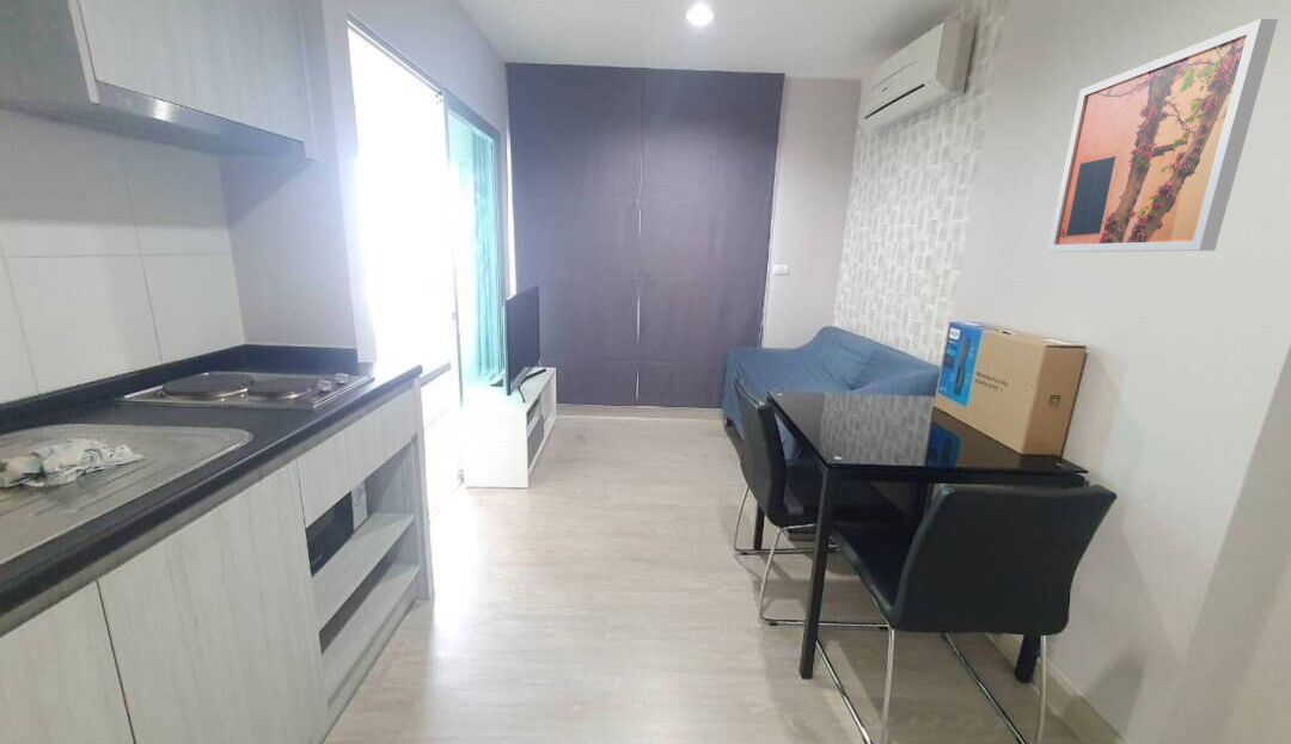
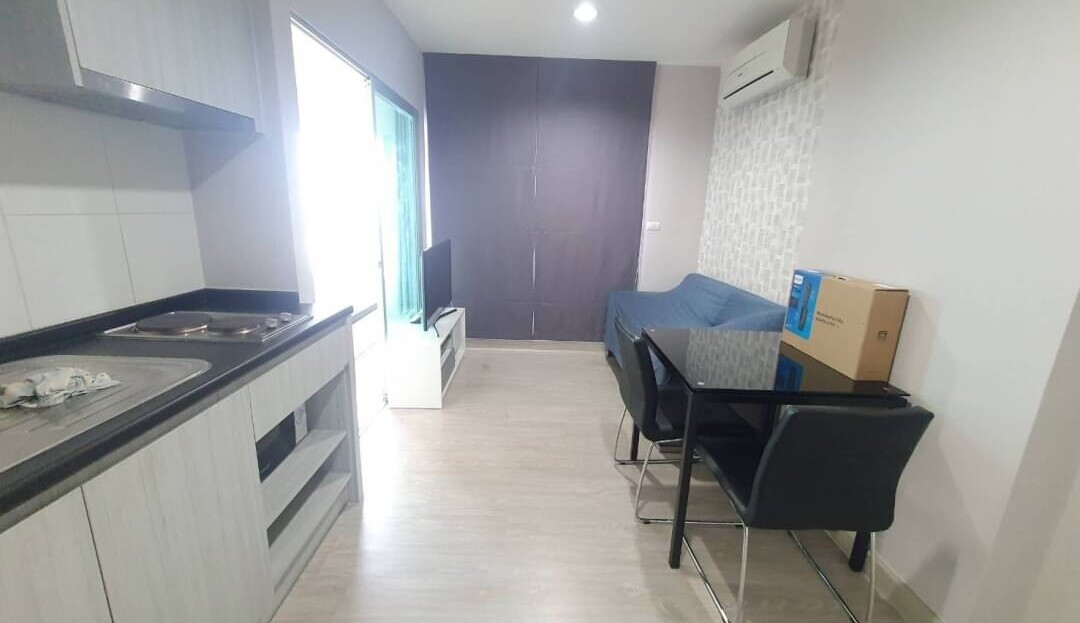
- wall art [1047,18,1279,253]
